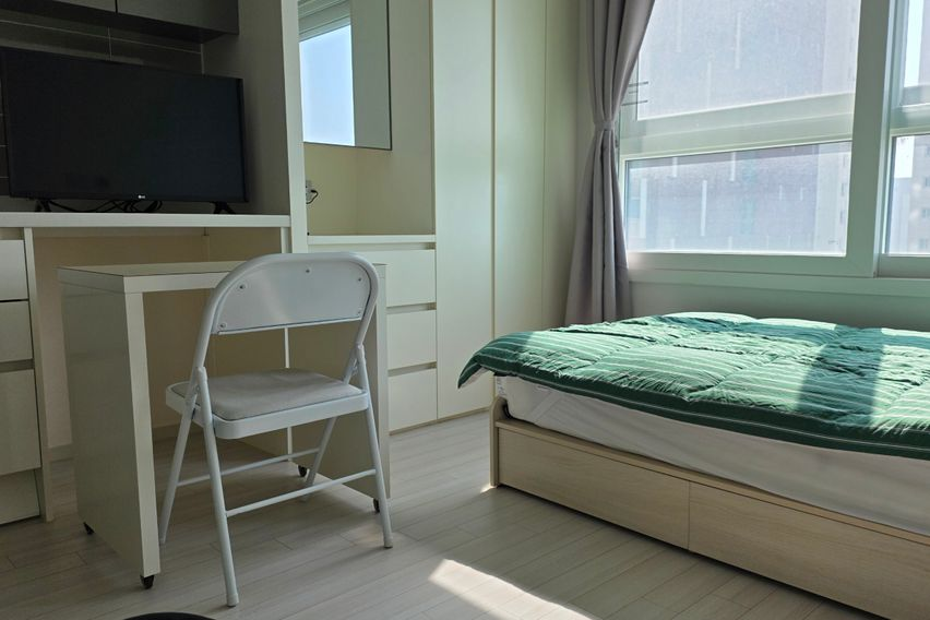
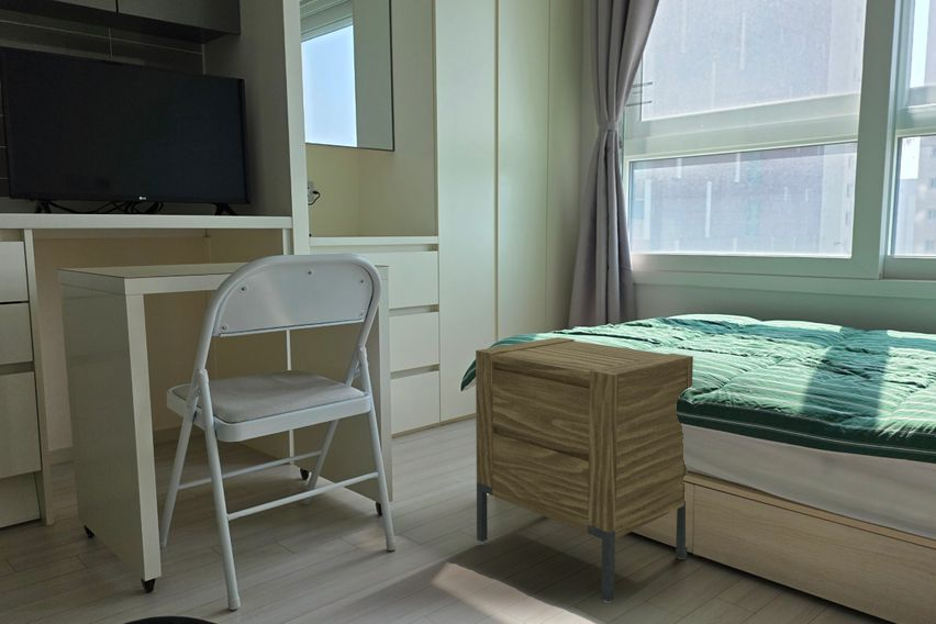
+ nightstand [475,336,694,604]
